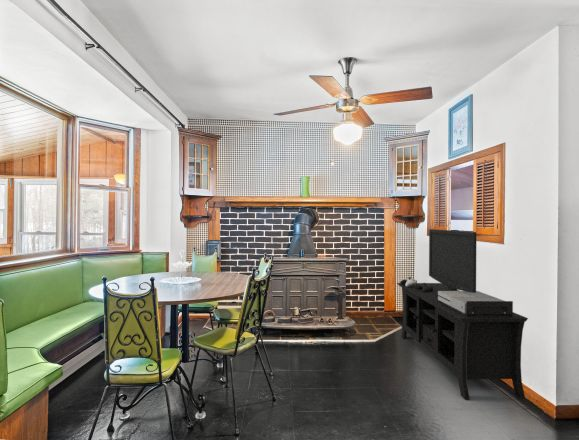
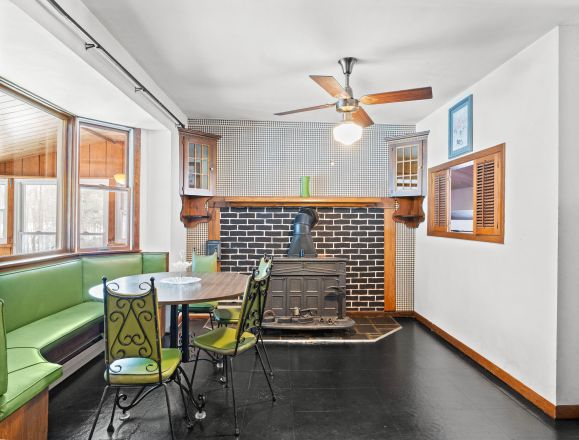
- media console [396,228,529,401]
